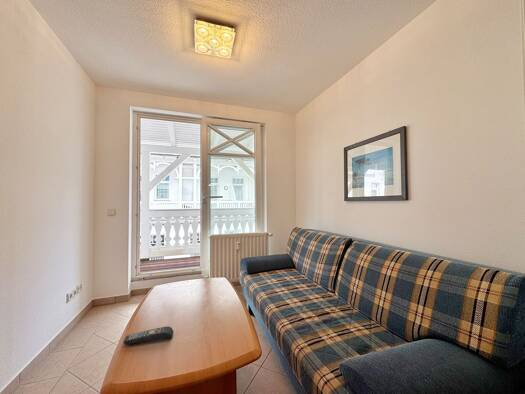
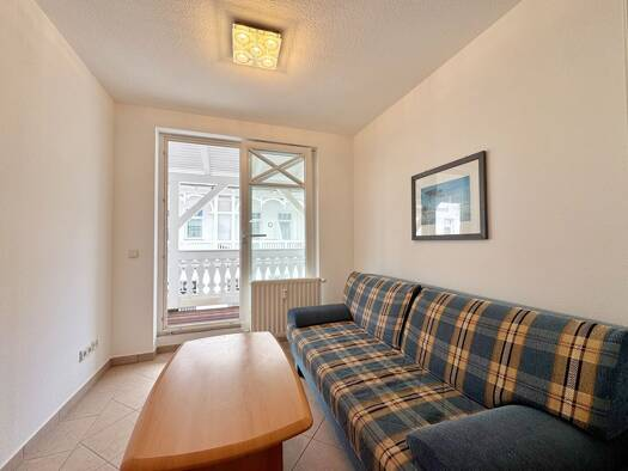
- remote control [122,325,174,346]
